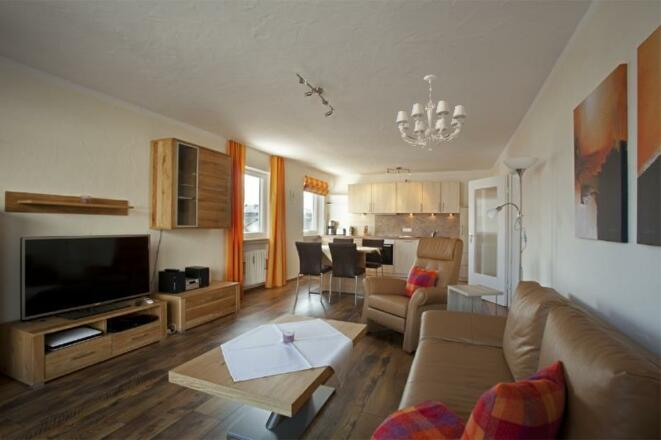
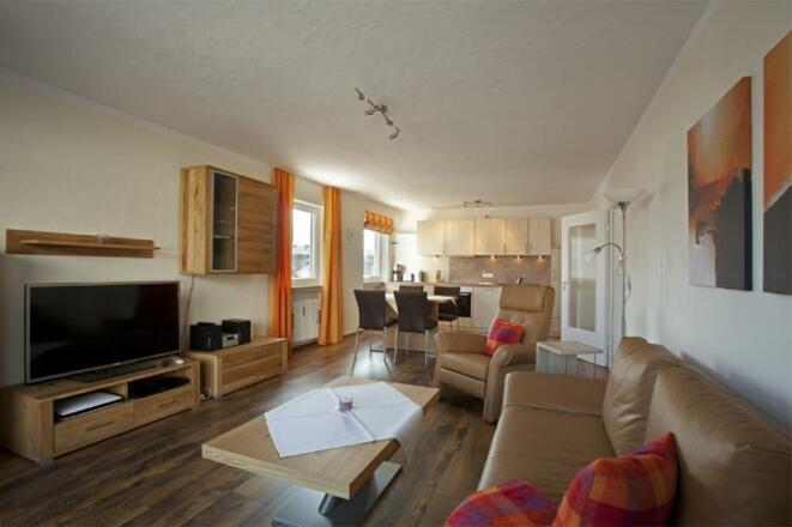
- chandelier [395,74,467,152]
